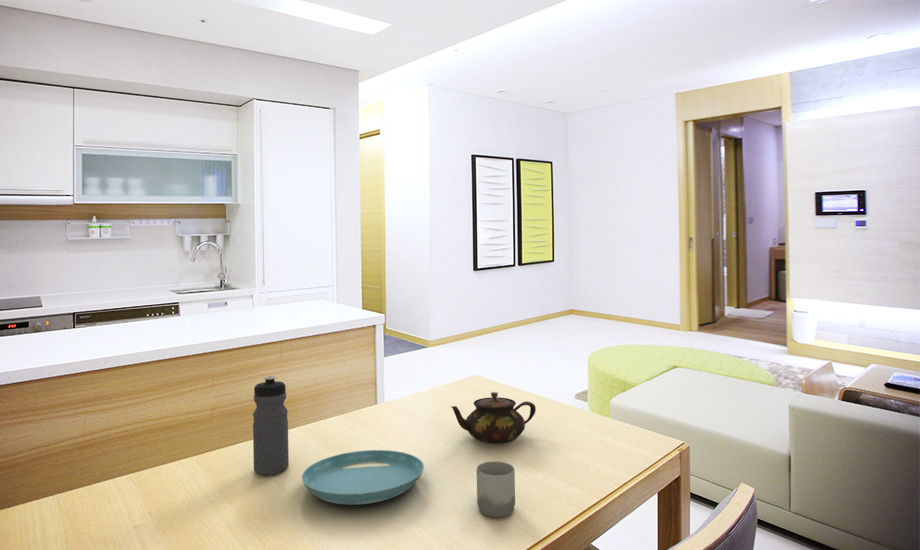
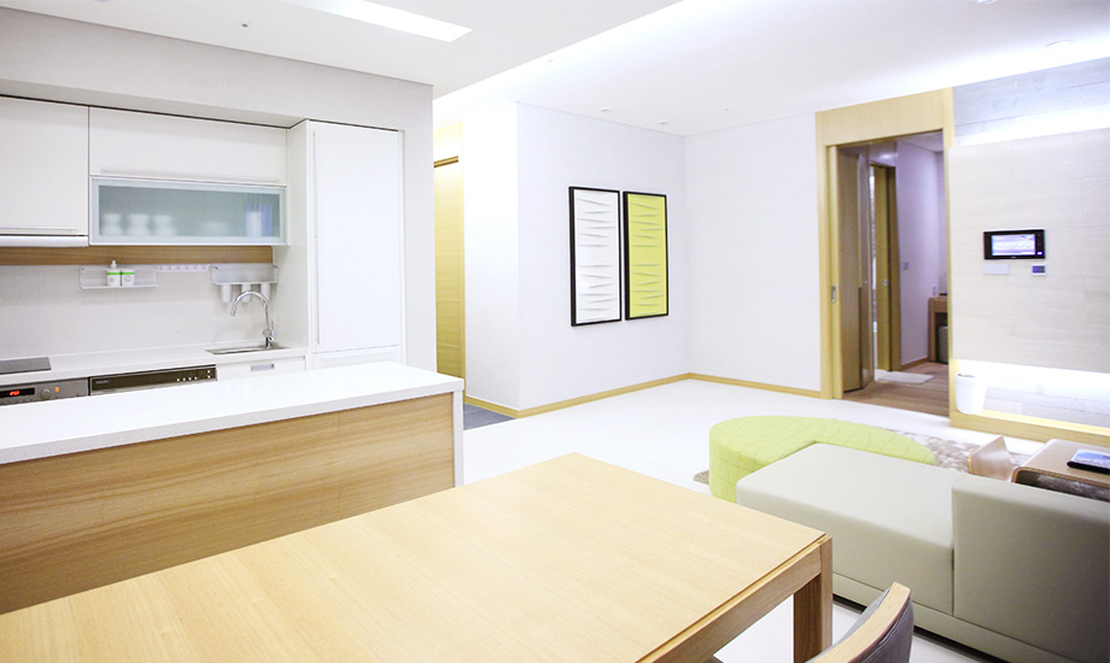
- saucer [301,449,425,506]
- cup [476,460,516,518]
- teapot [451,391,537,445]
- water bottle [252,375,290,476]
